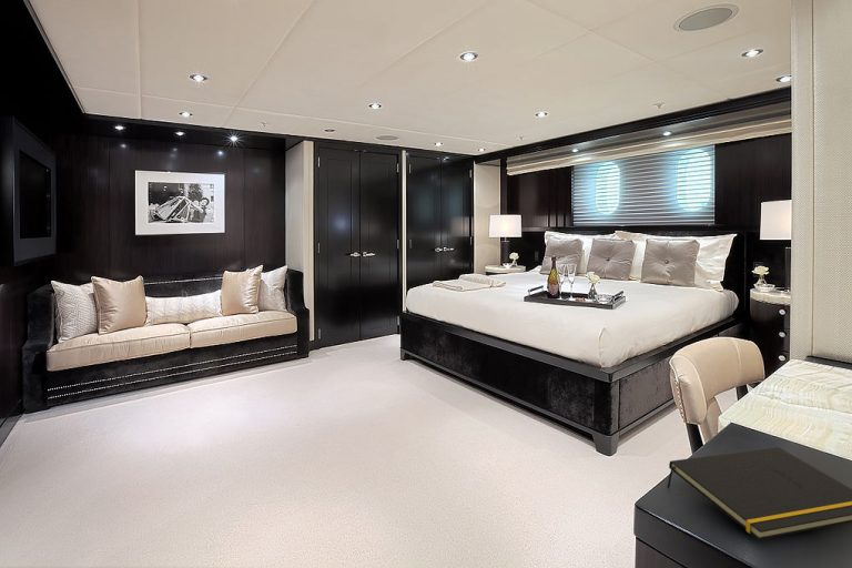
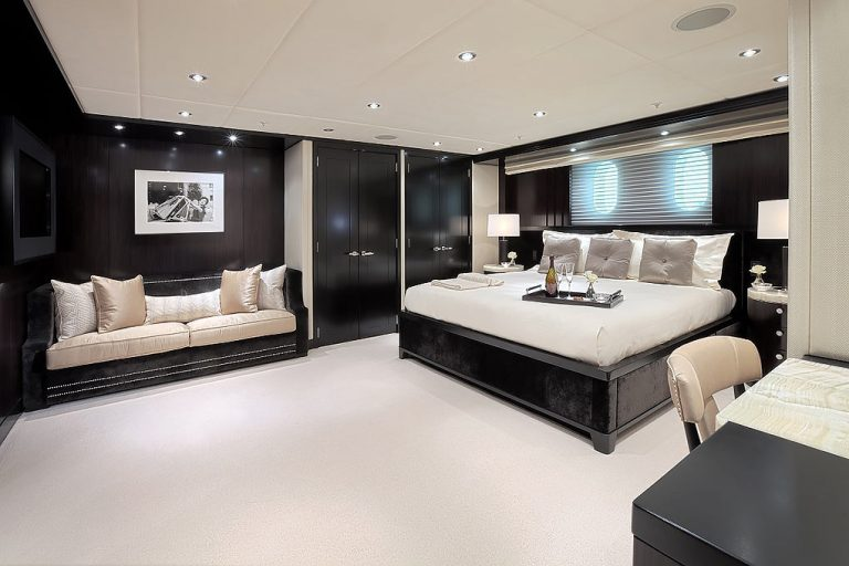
- notepad [667,446,852,541]
